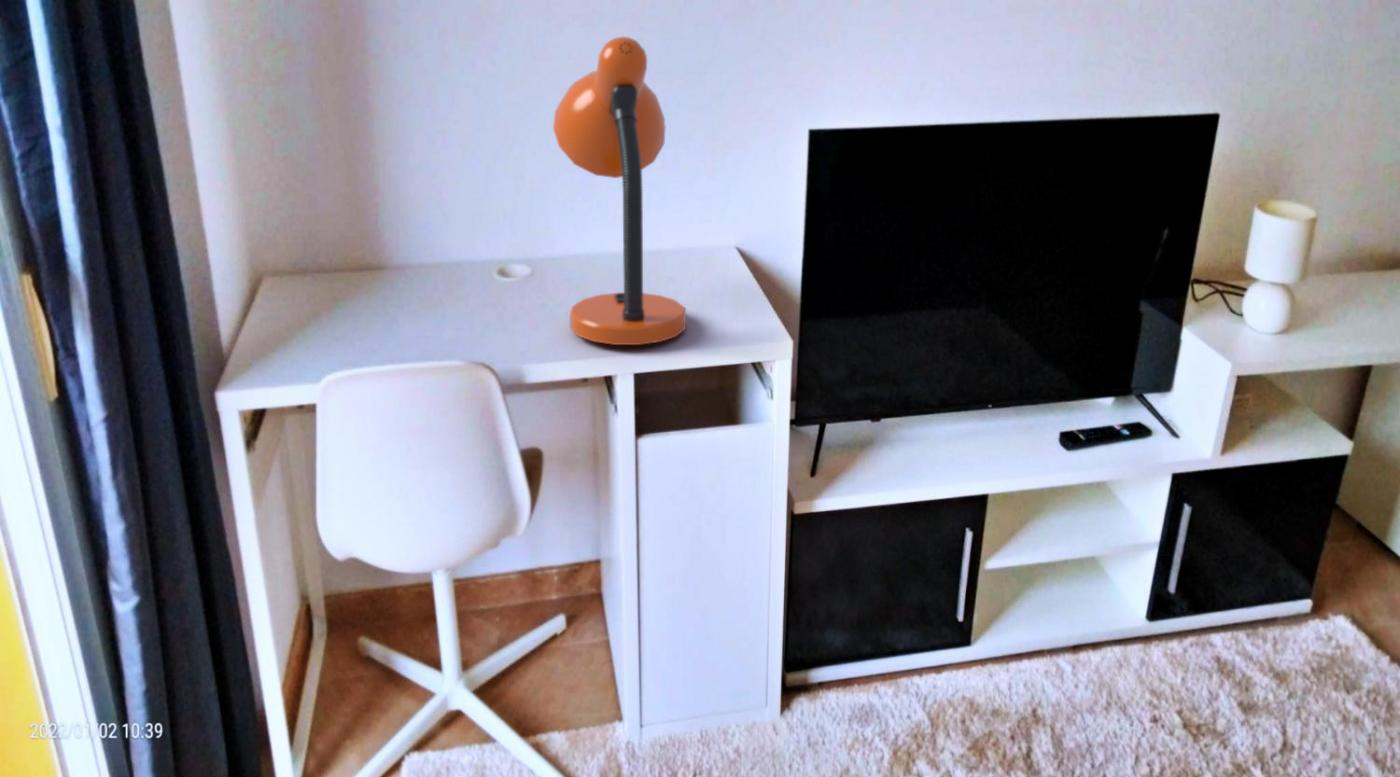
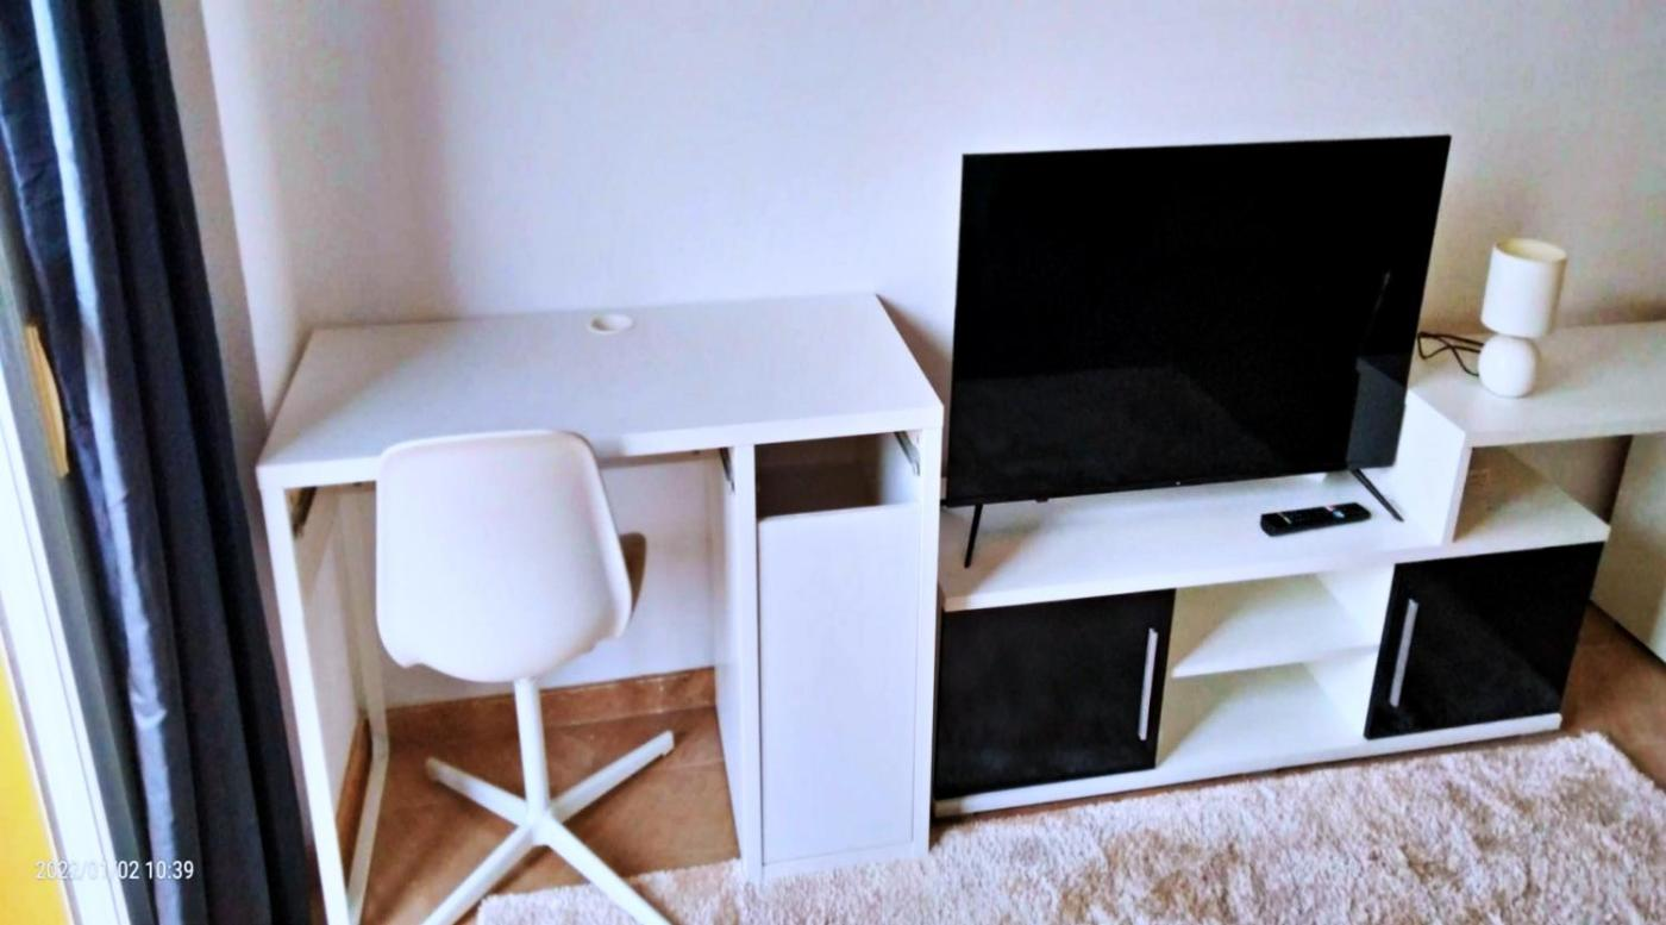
- desk lamp [552,36,687,346]
